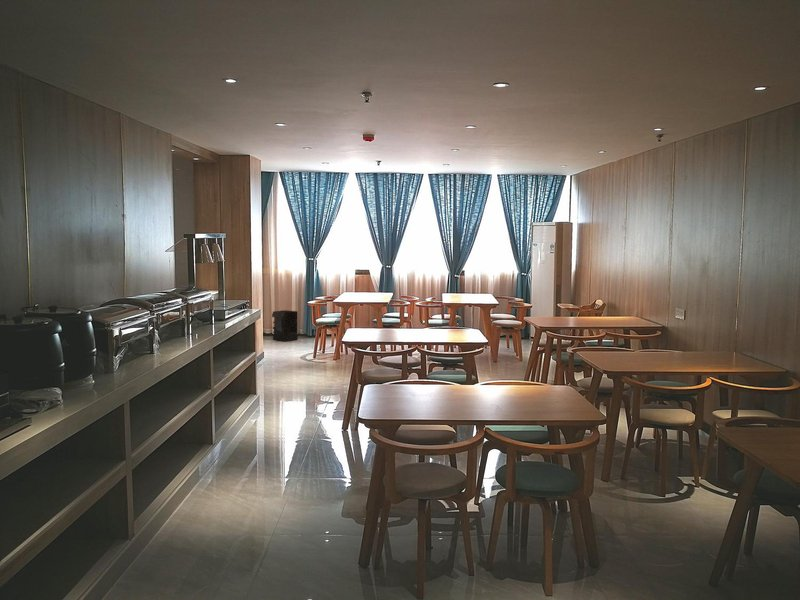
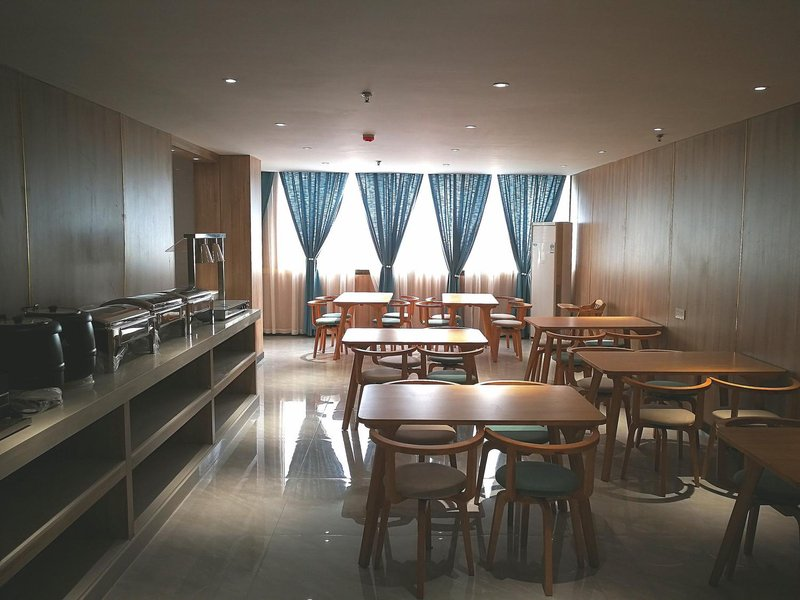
- storage bin [271,309,299,342]
